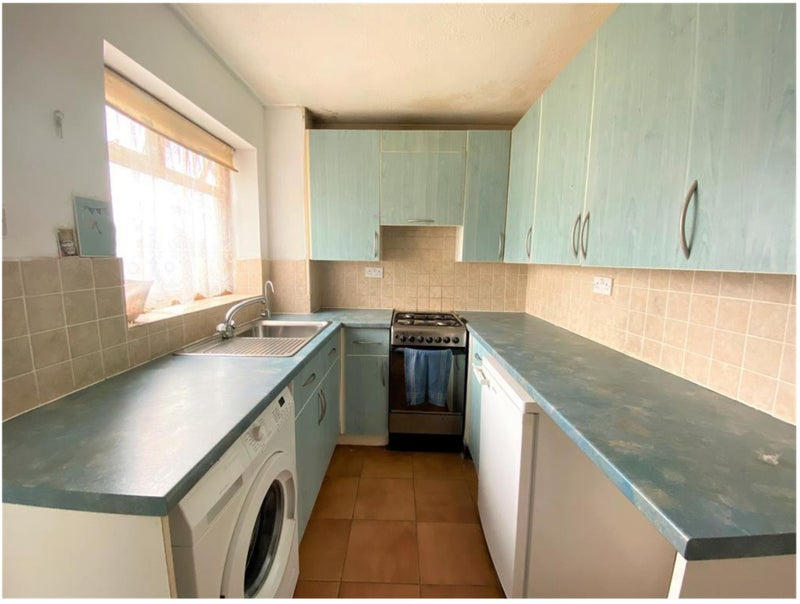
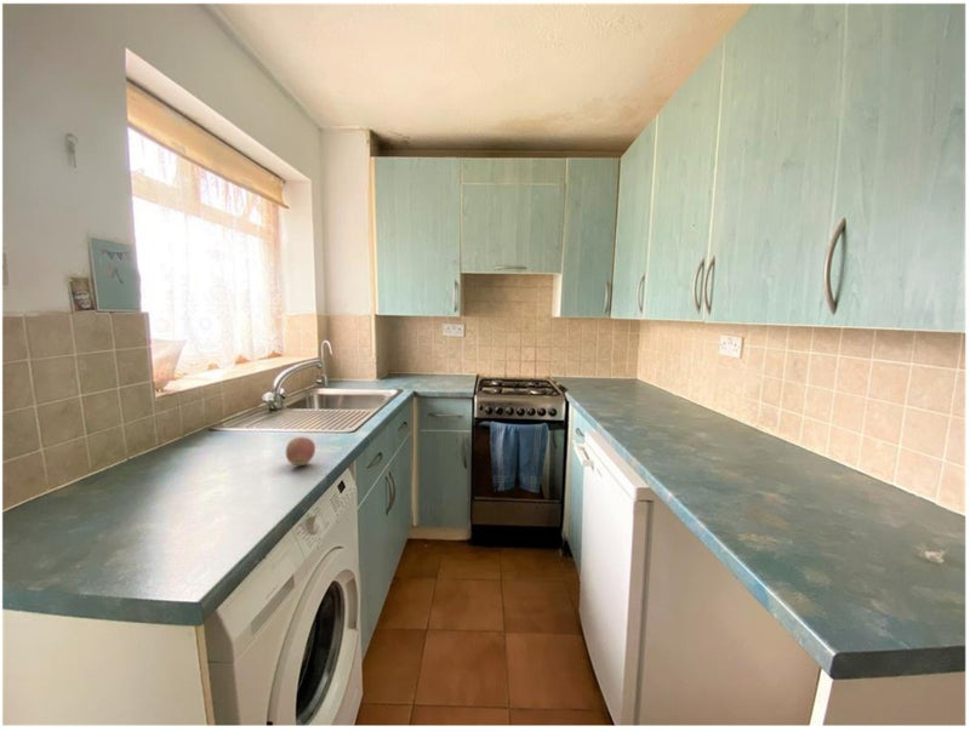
+ apple [285,436,316,467]
